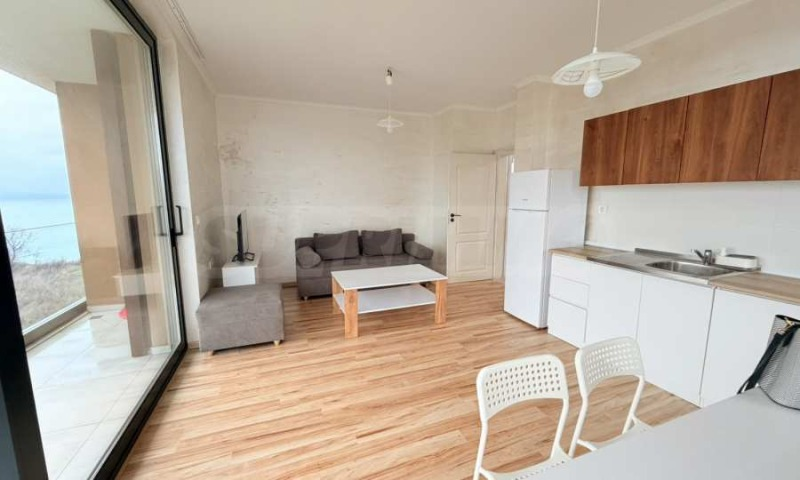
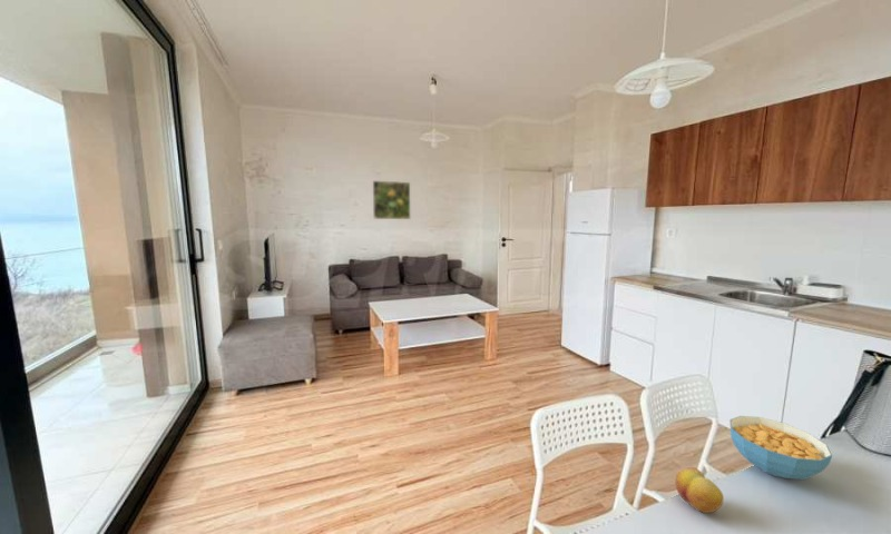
+ cereal bowl [728,415,833,481]
+ fruit [674,466,725,514]
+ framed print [372,179,411,220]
